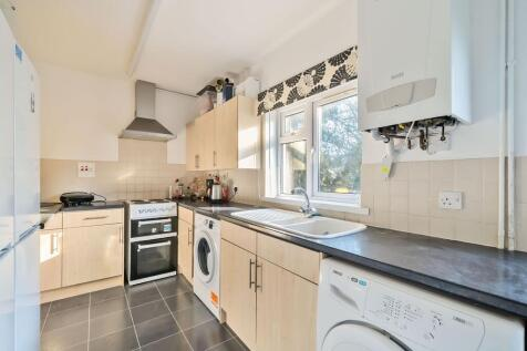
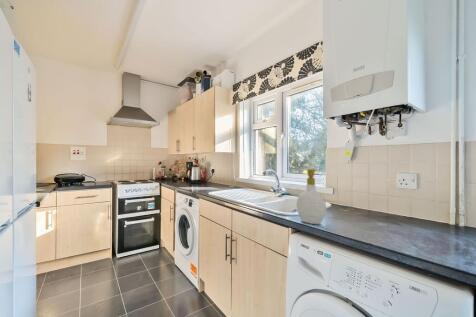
+ soap bottle [295,168,327,225]
